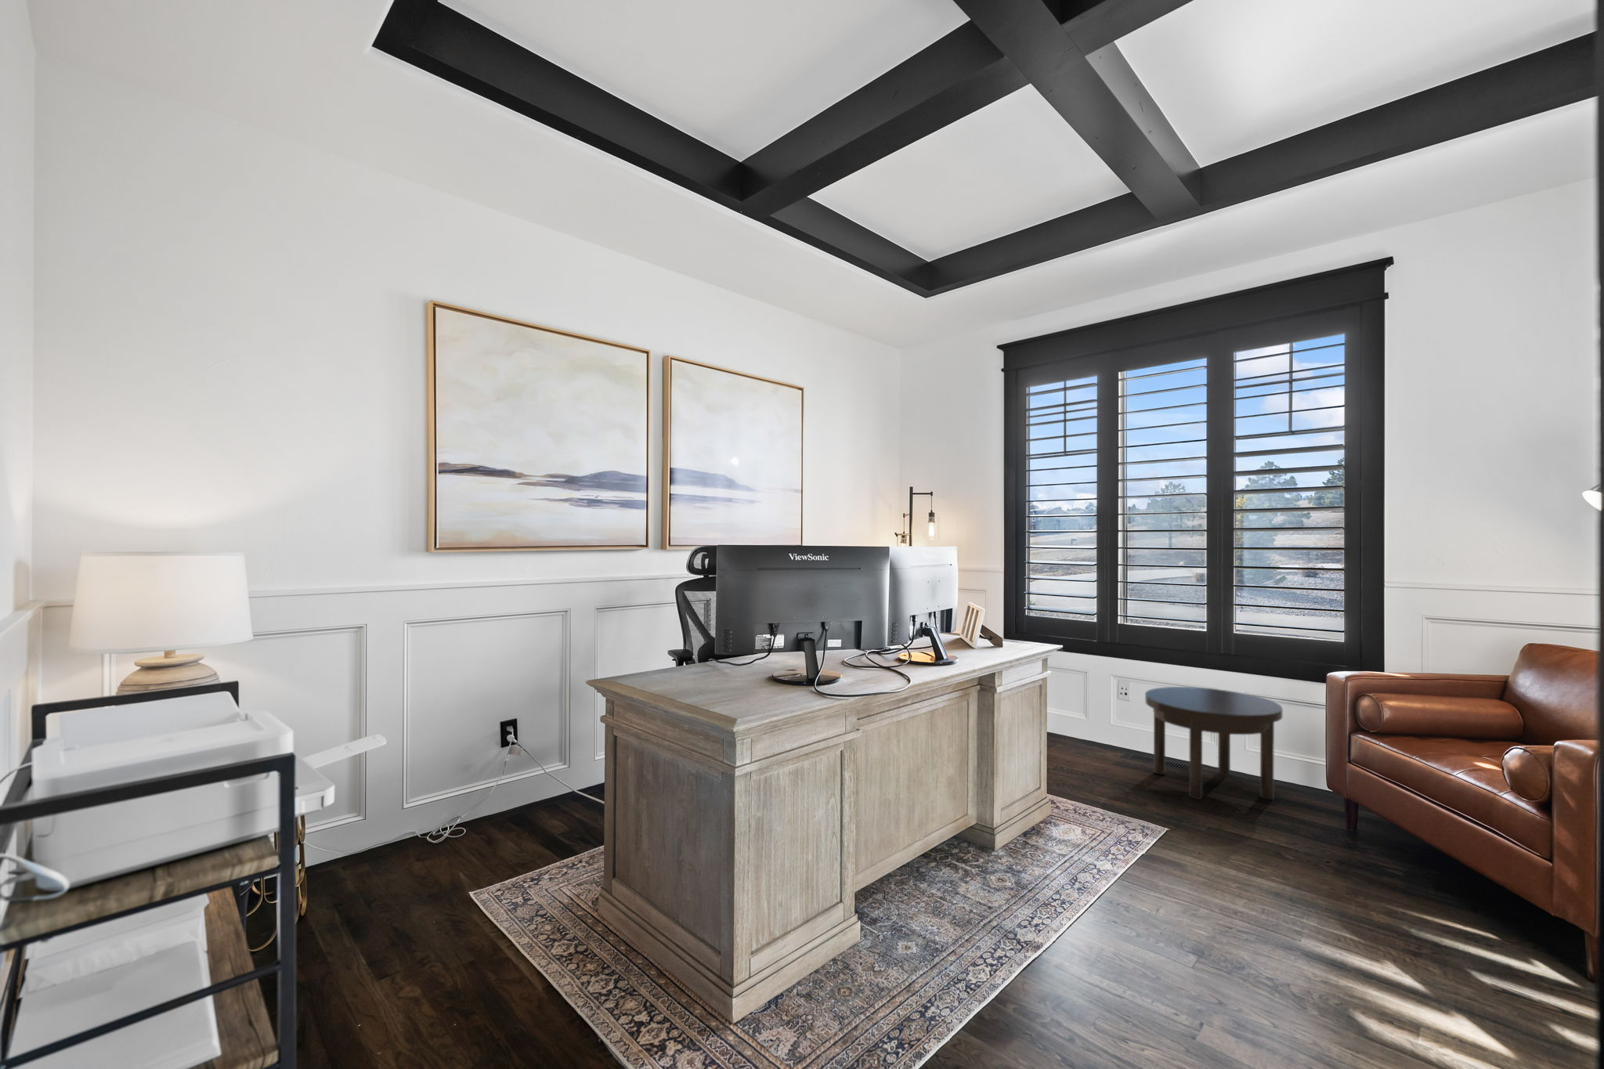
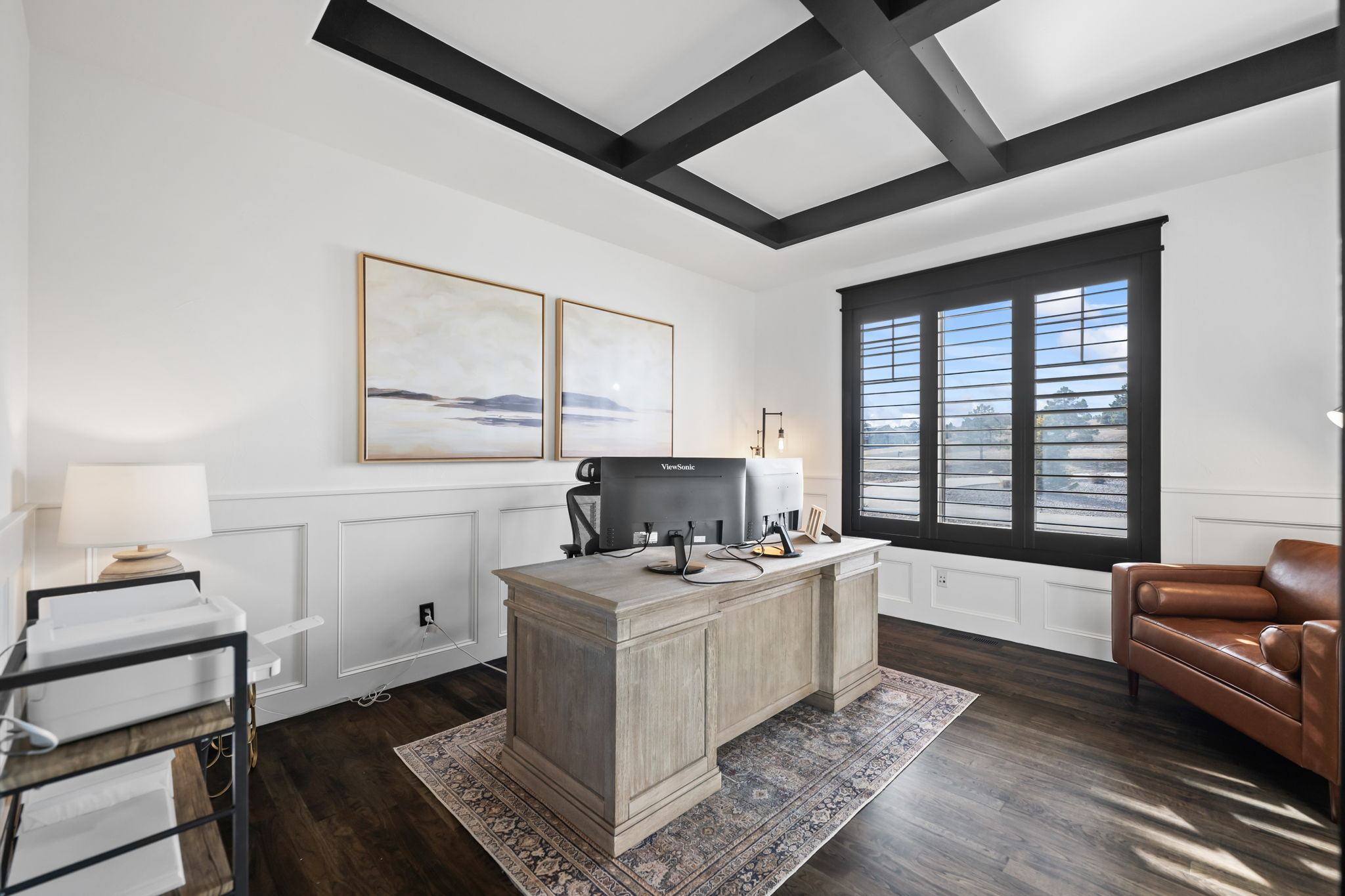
- side table [1144,686,1283,801]
